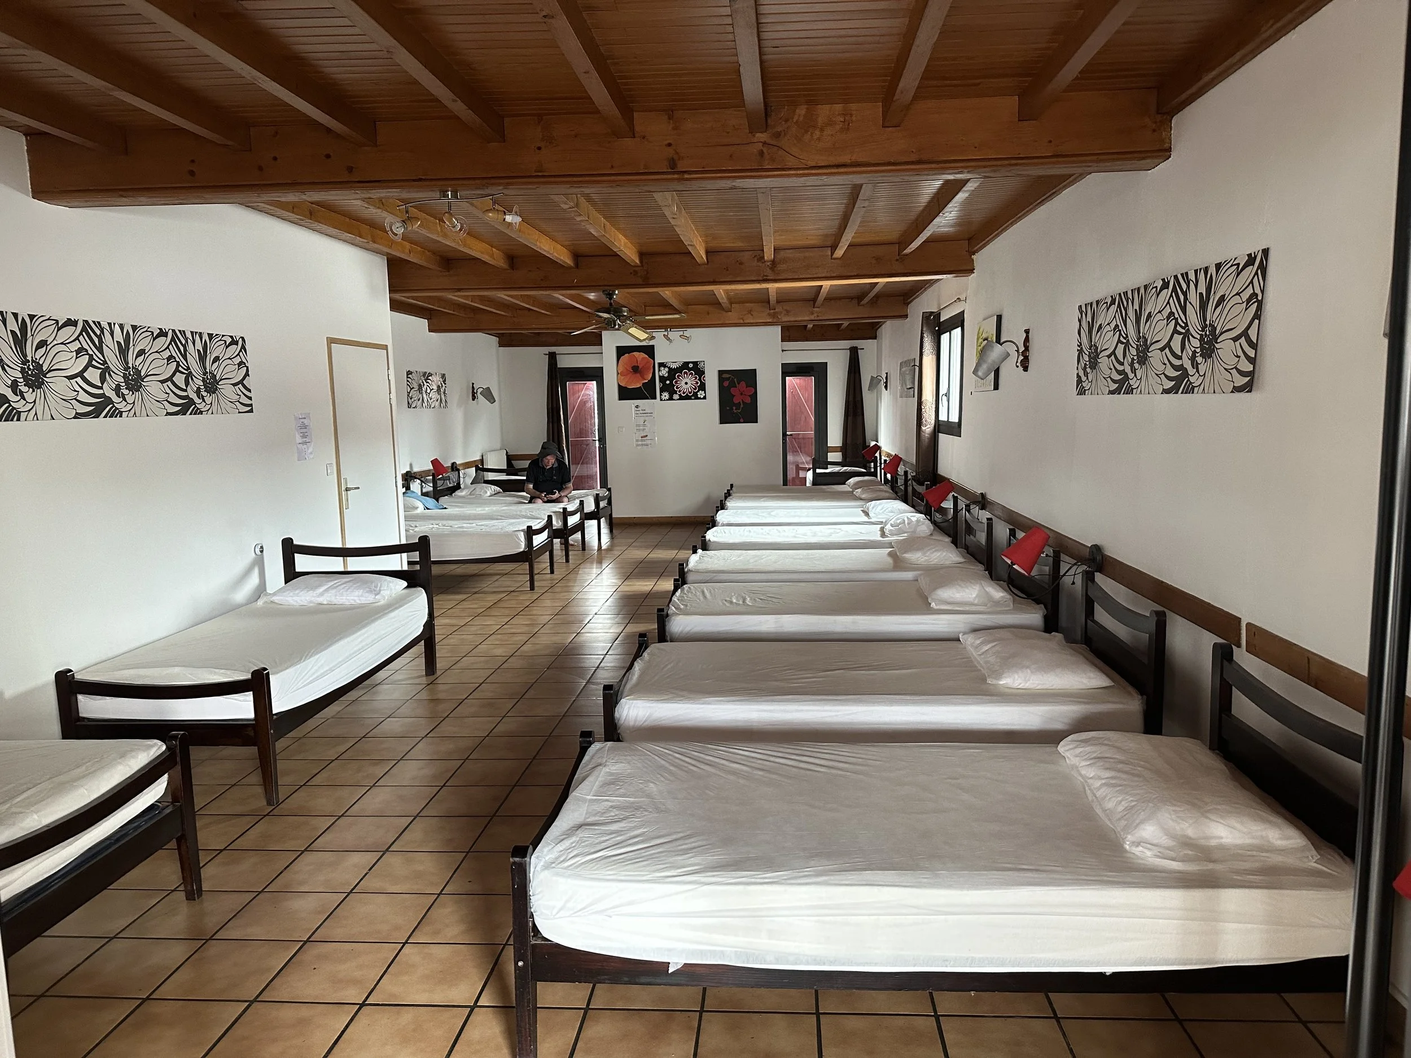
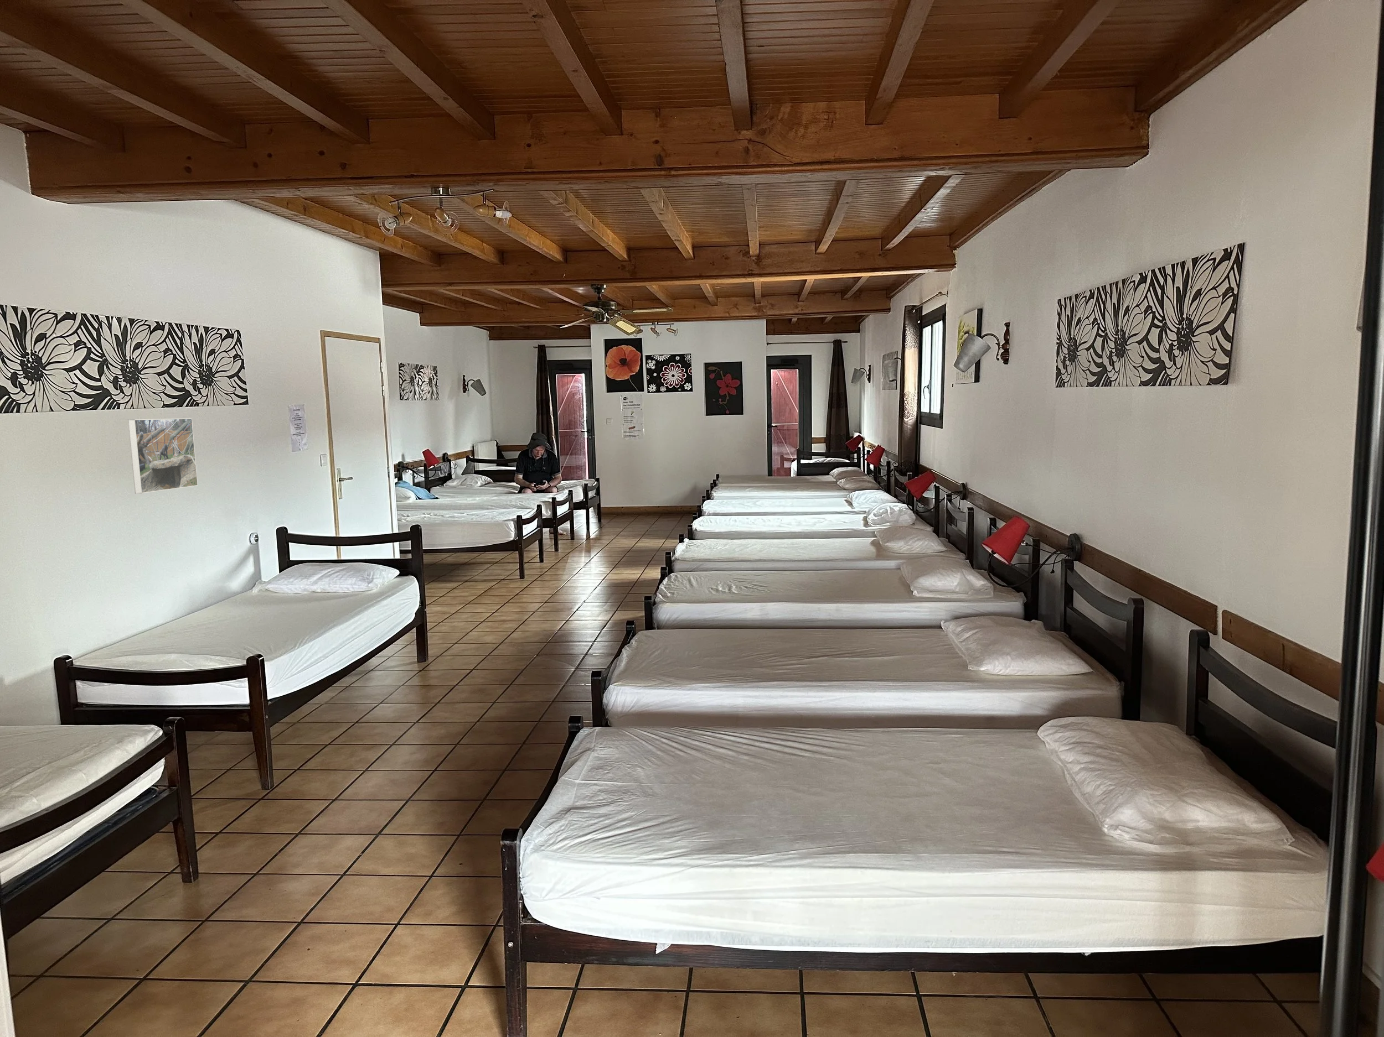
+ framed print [128,417,198,495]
